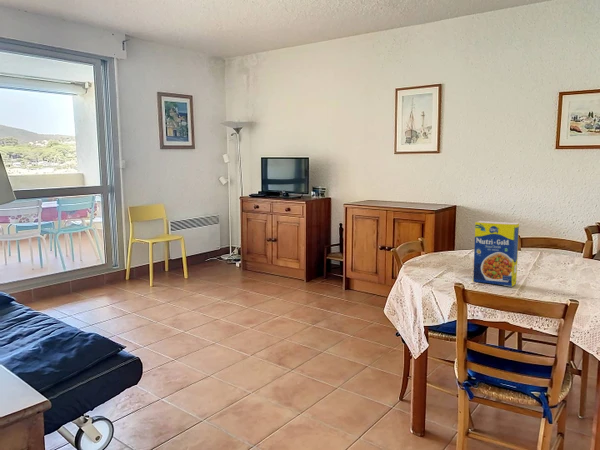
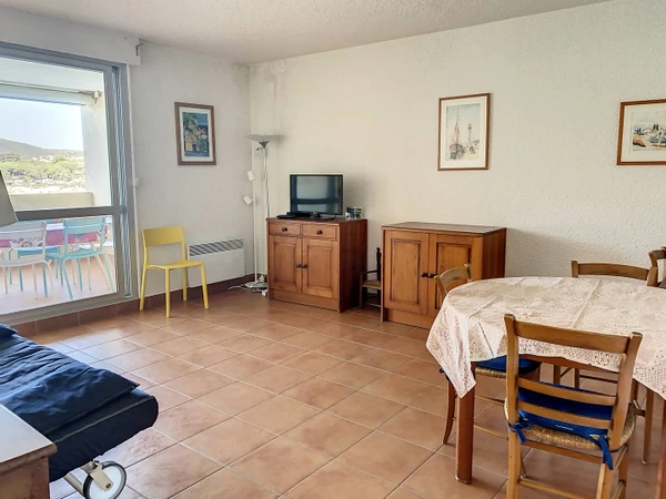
- legume [472,220,520,288]
